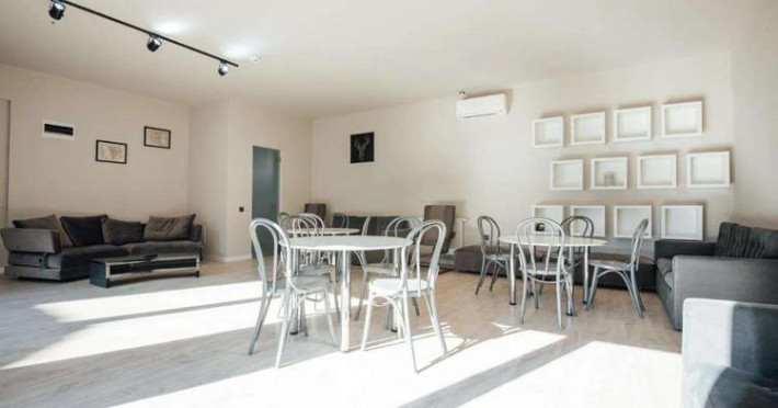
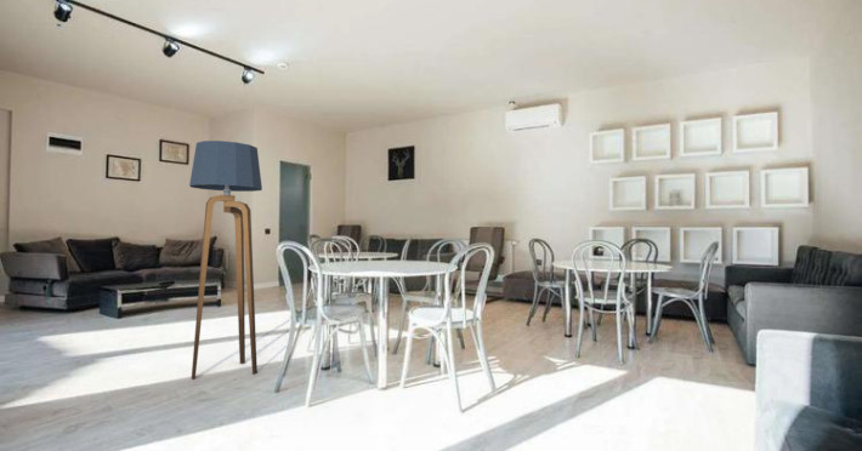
+ floor lamp [188,139,263,381]
